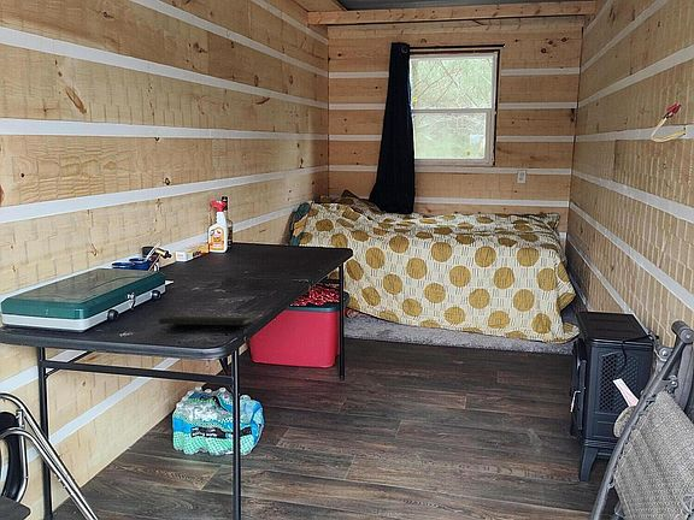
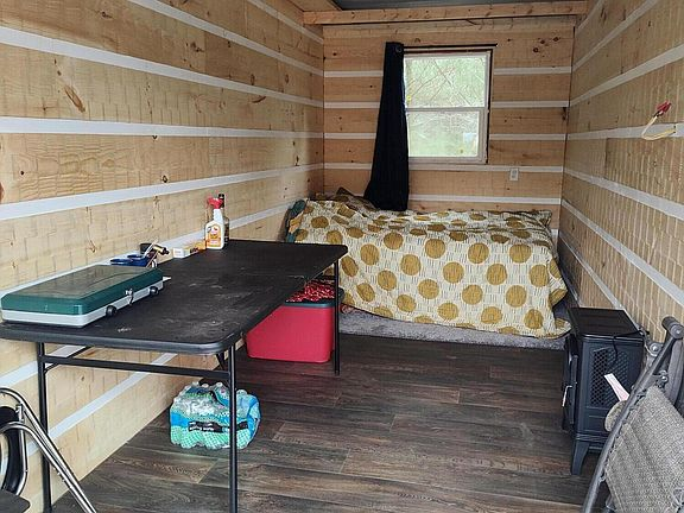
- notepad [158,315,253,338]
